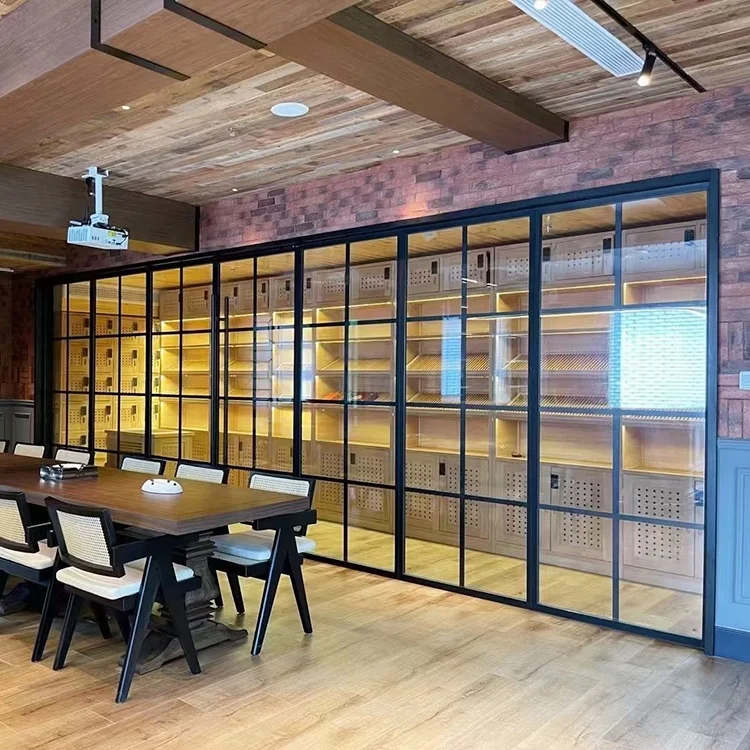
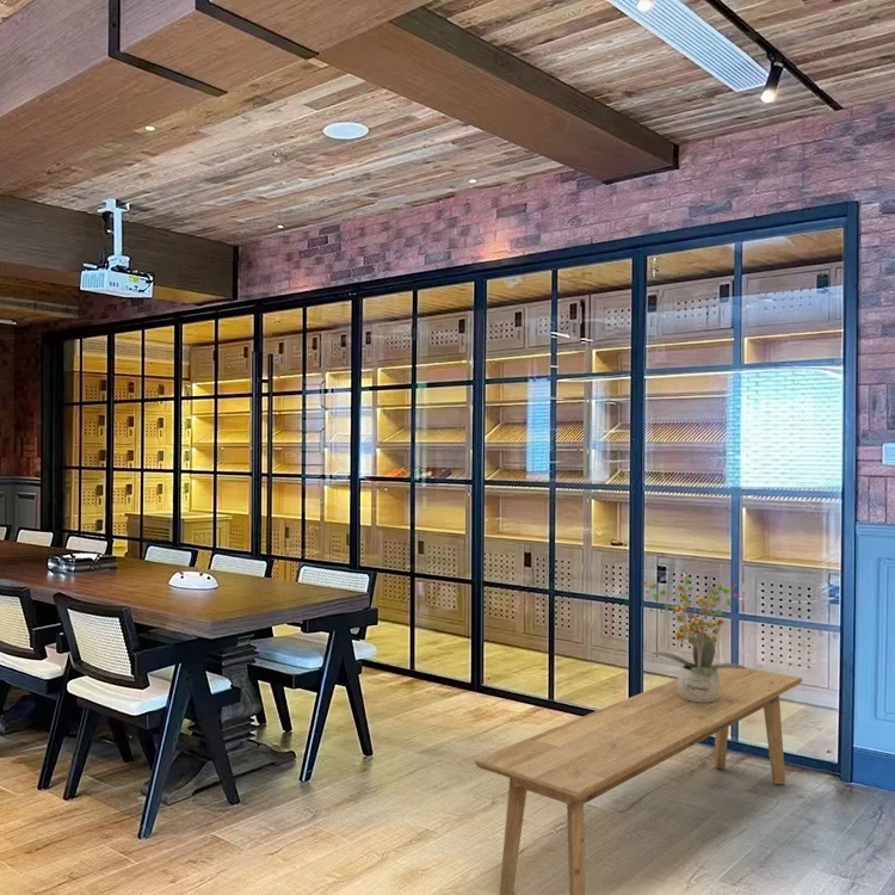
+ potted plant [642,575,748,703]
+ bench [474,661,803,895]
